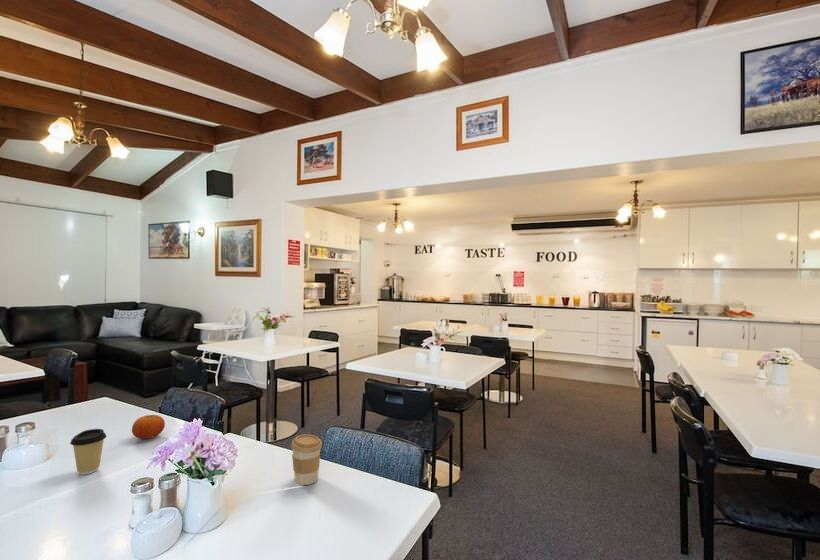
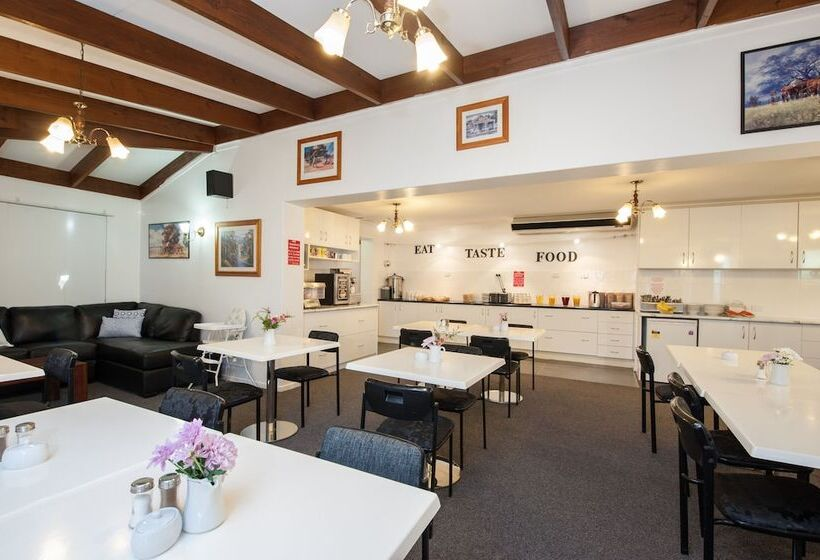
- fruit [131,414,166,440]
- coffee cup [290,433,323,486]
- coffee cup [69,428,108,476]
